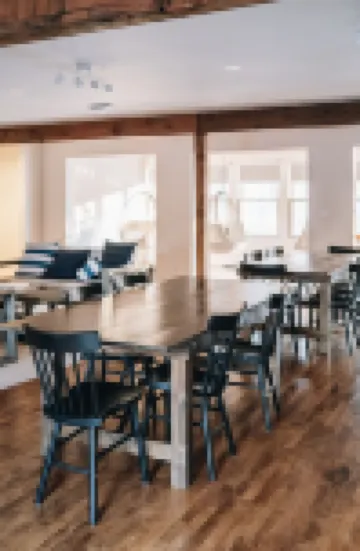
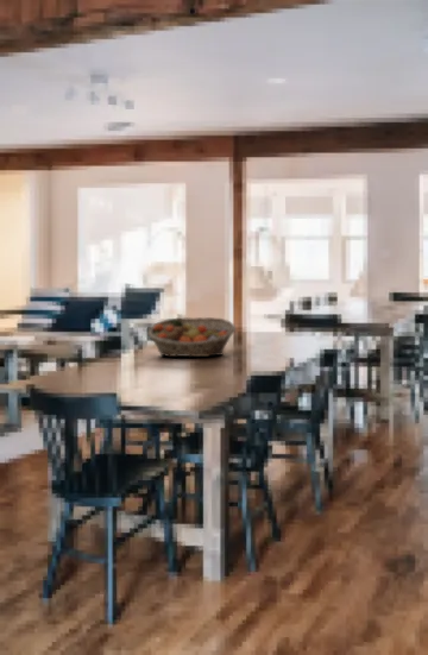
+ fruit basket [146,316,237,358]
